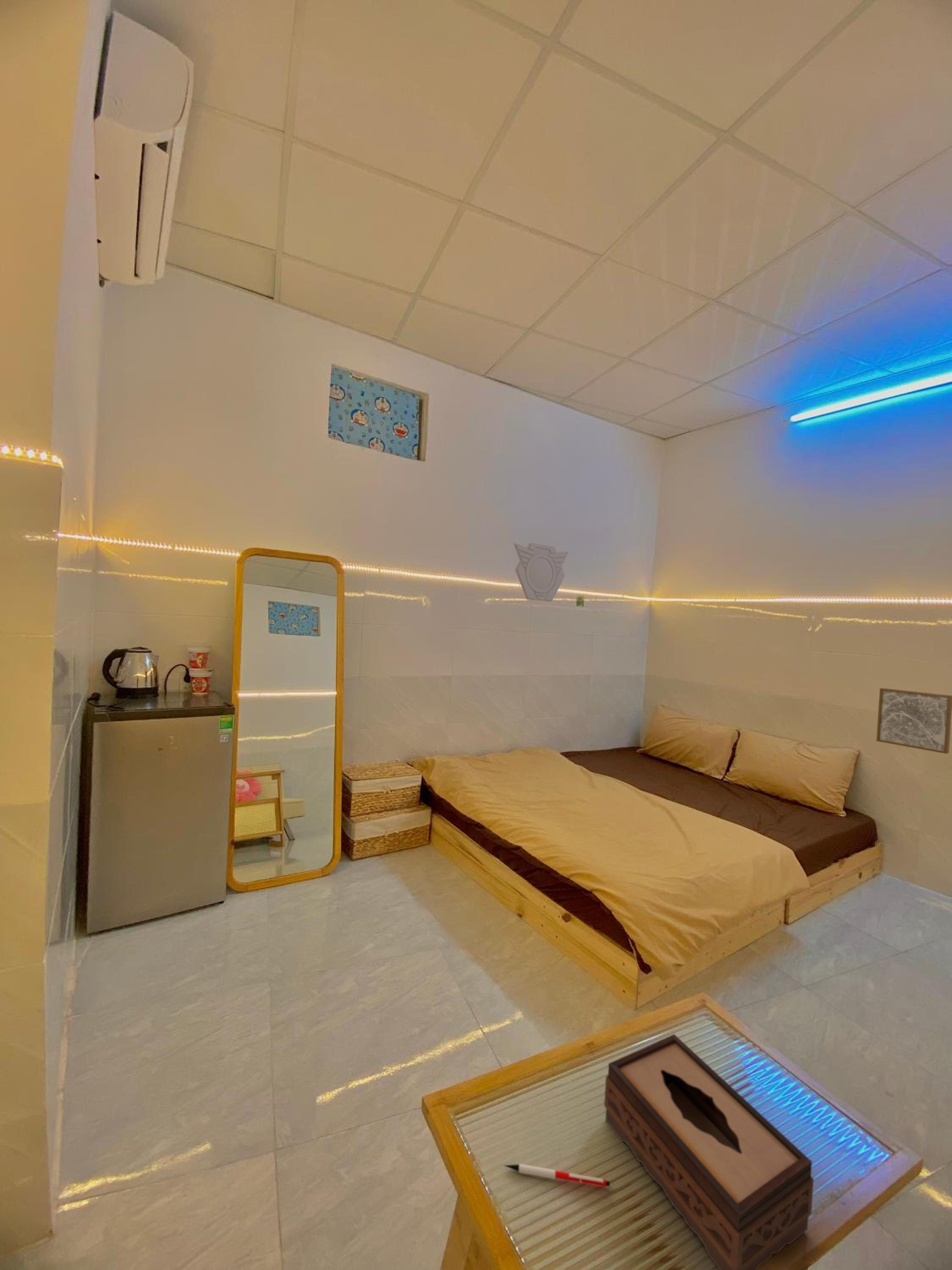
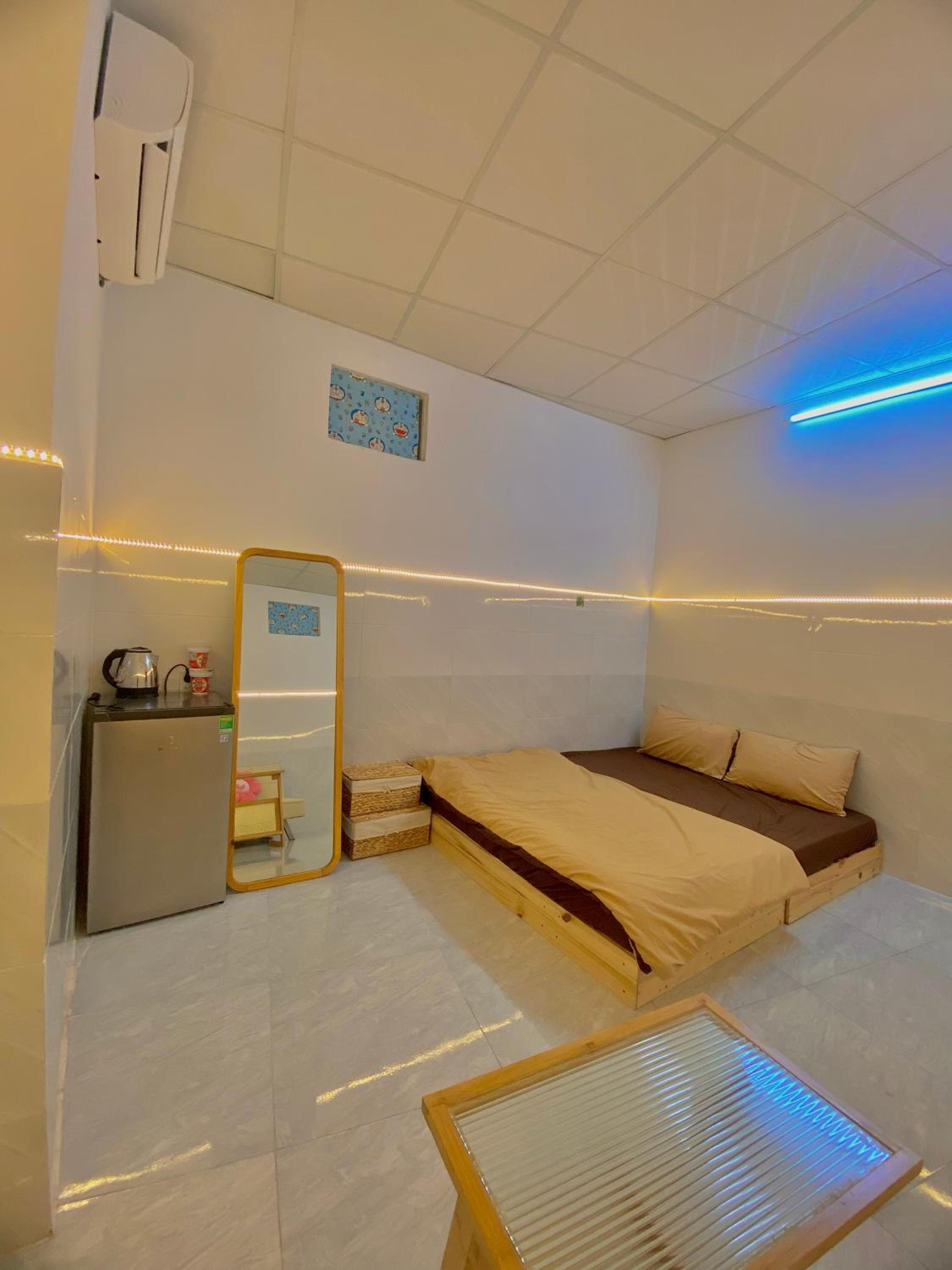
- pen [504,1163,611,1188]
- decorative plate [513,542,570,602]
- wall art [876,687,952,754]
- tissue box [604,1033,814,1270]
